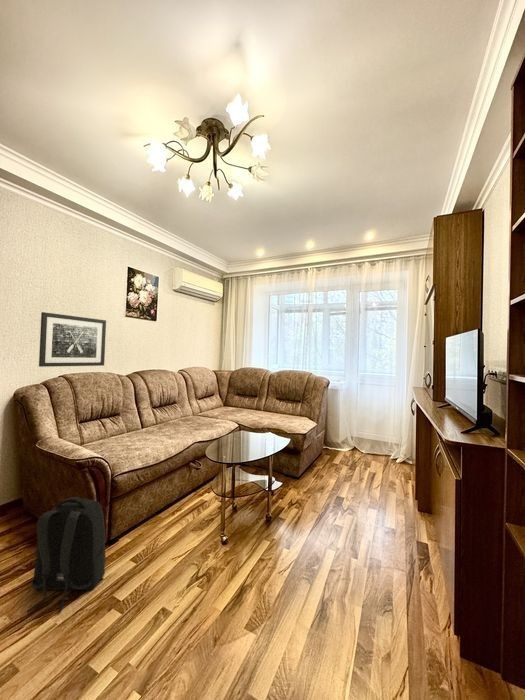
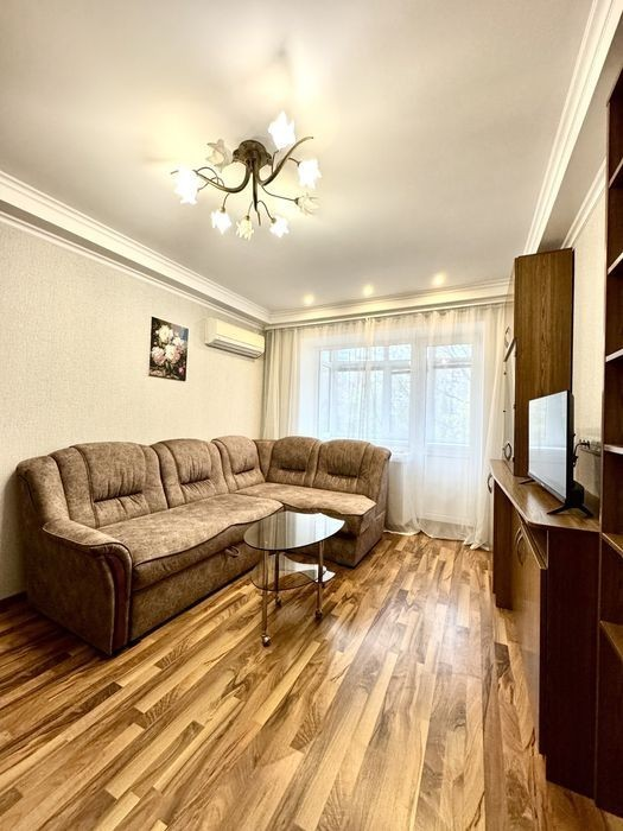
- backpack [26,496,106,614]
- wall art [38,311,107,368]
